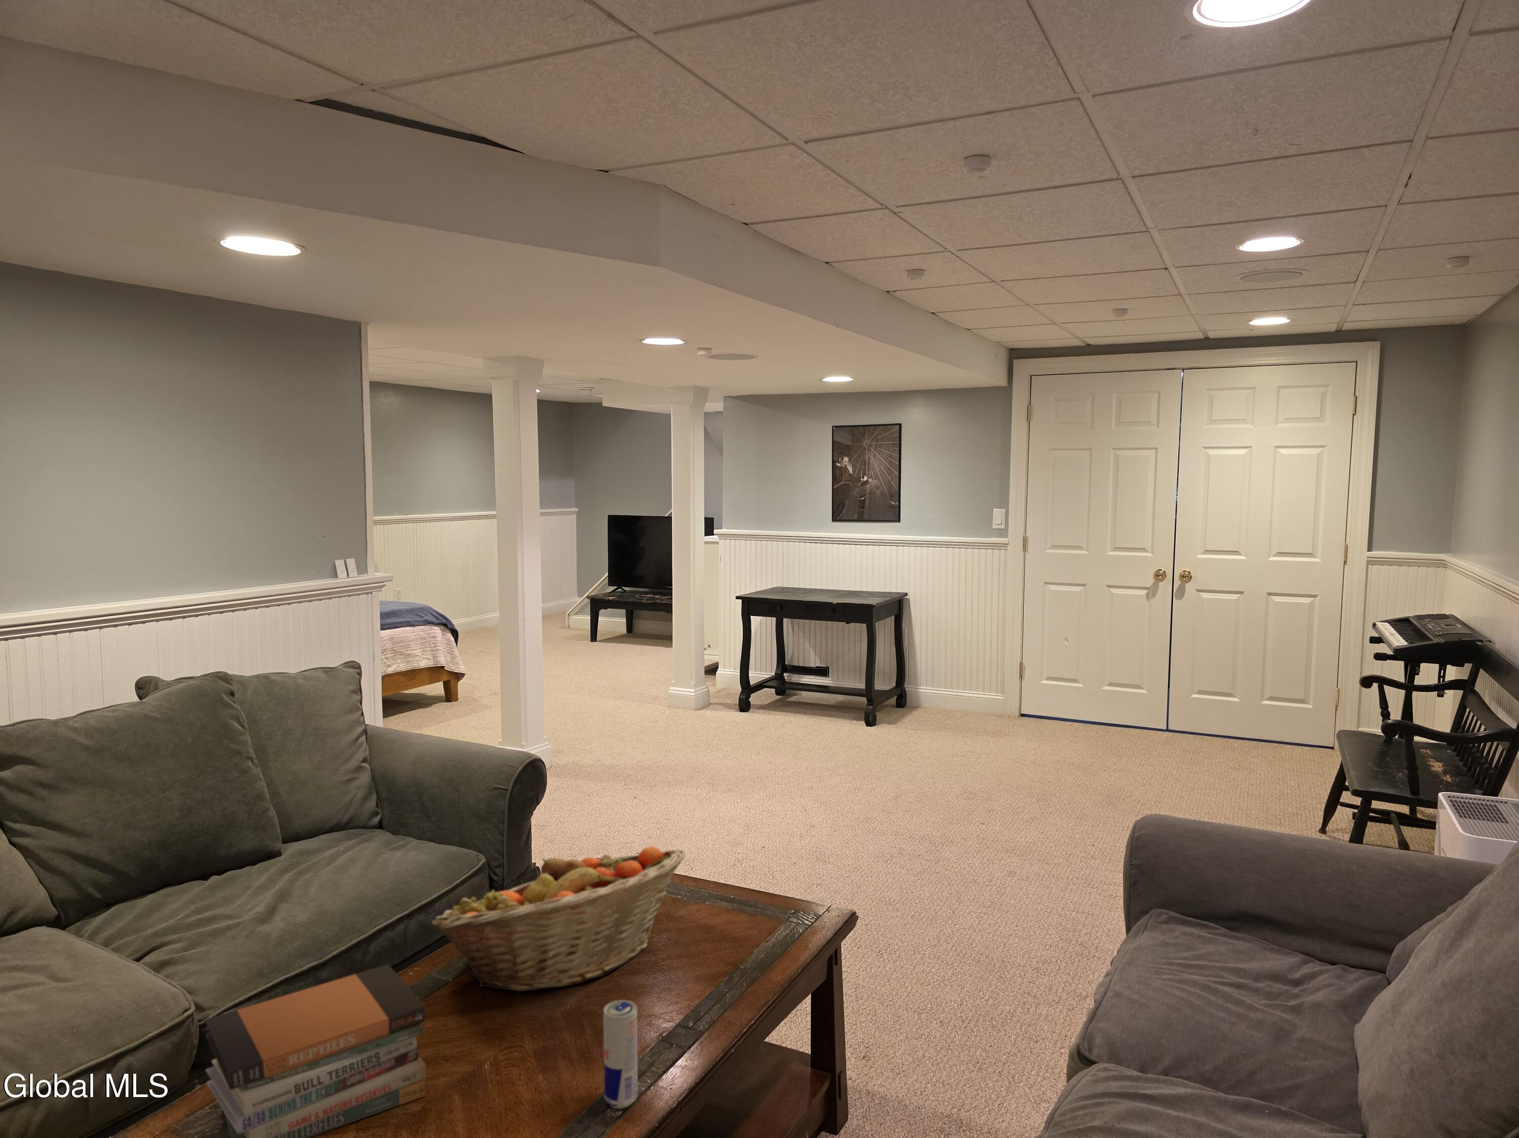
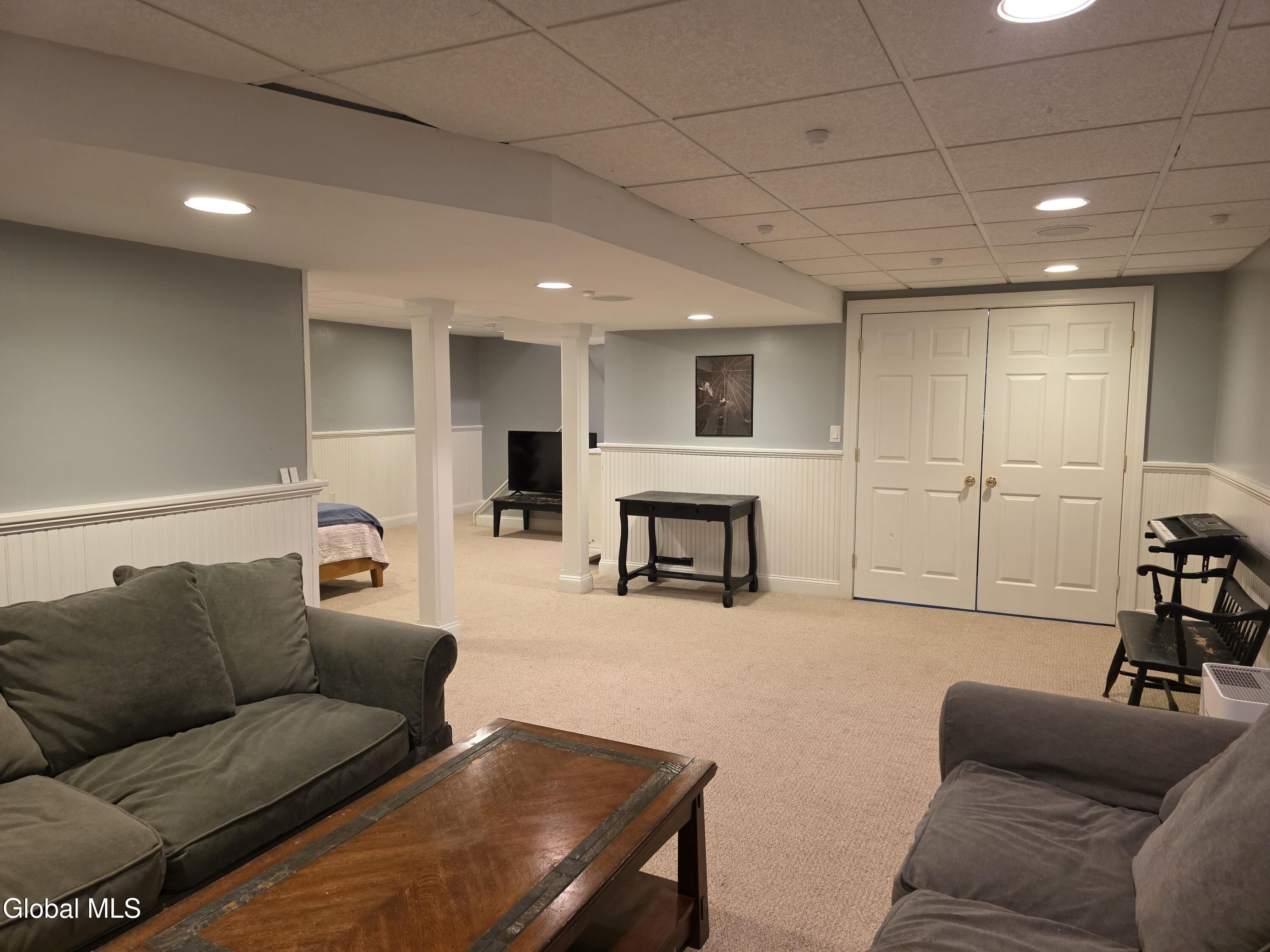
- book stack [205,963,426,1138]
- fruit basket [431,846,687,992]
- beverage can [603,999,638,1109]
